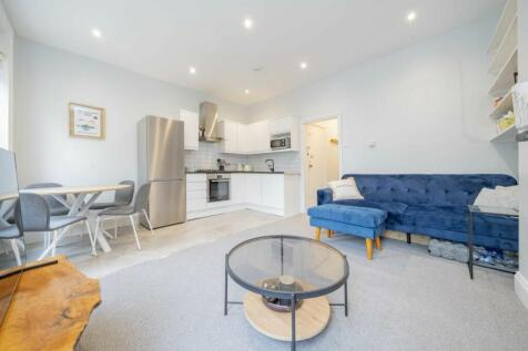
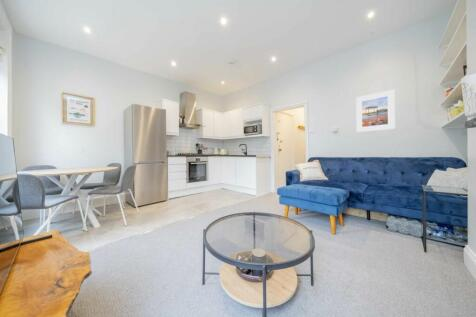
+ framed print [355,89,396,133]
